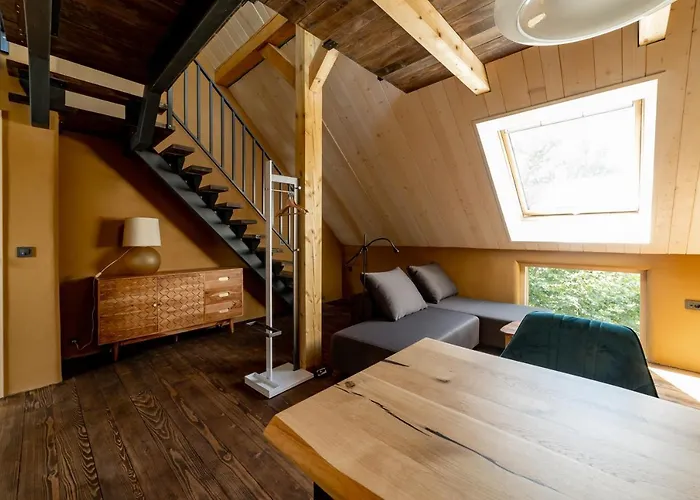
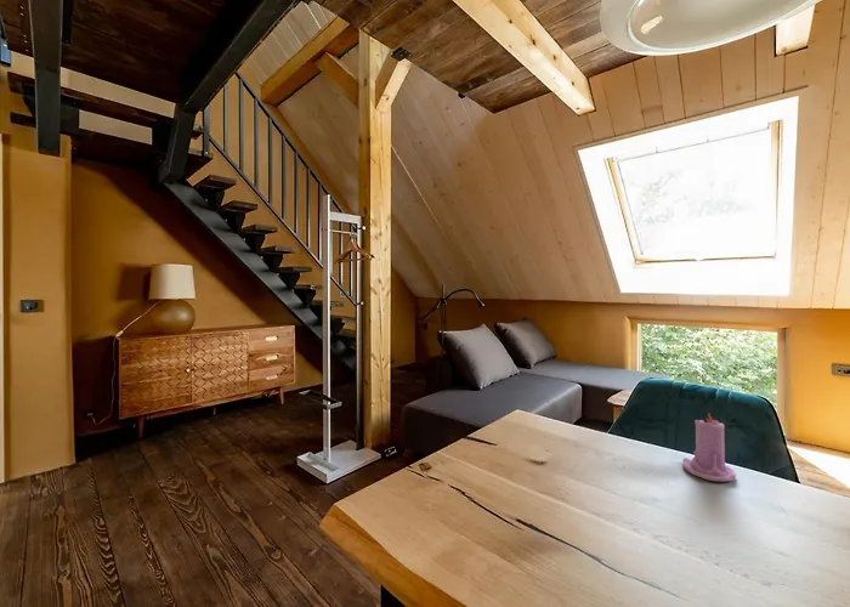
+ candle [681,414,737,483]
